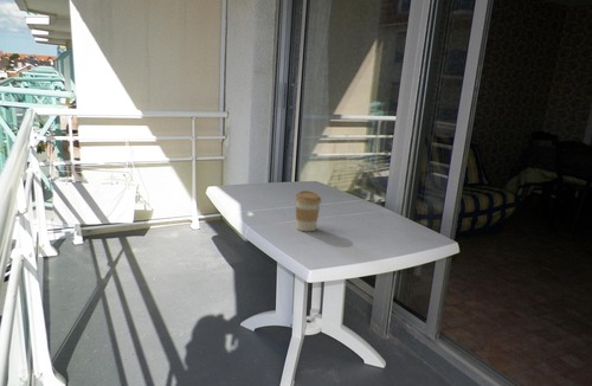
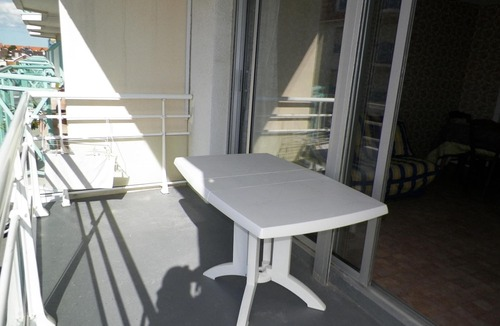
- coffee cup [294,189,322,232]
